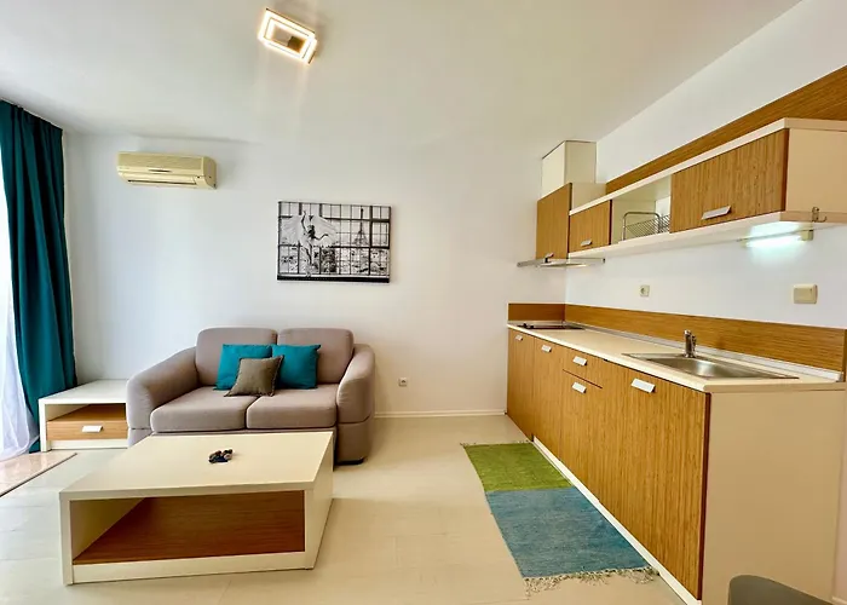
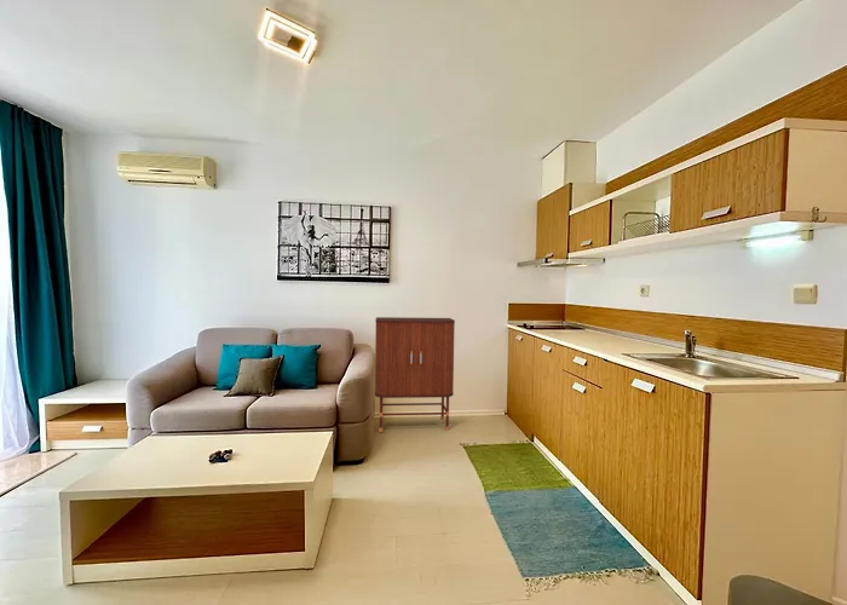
+ bar cabinet [374,316,456,433]
